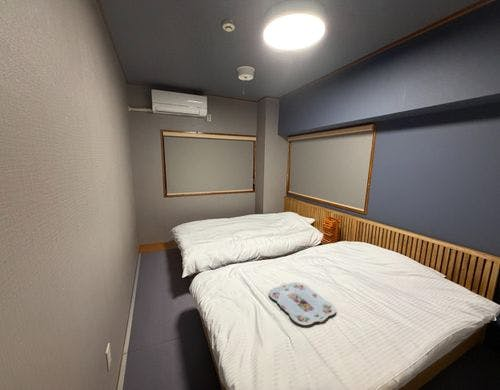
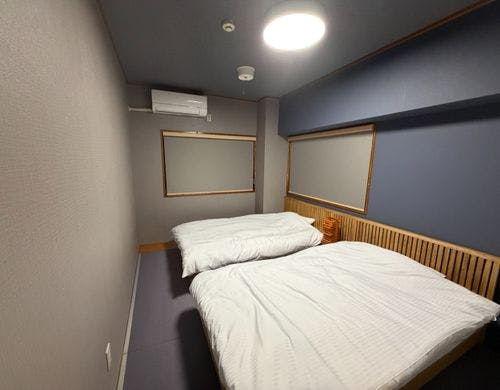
- serving tray [268,281,337,326]
